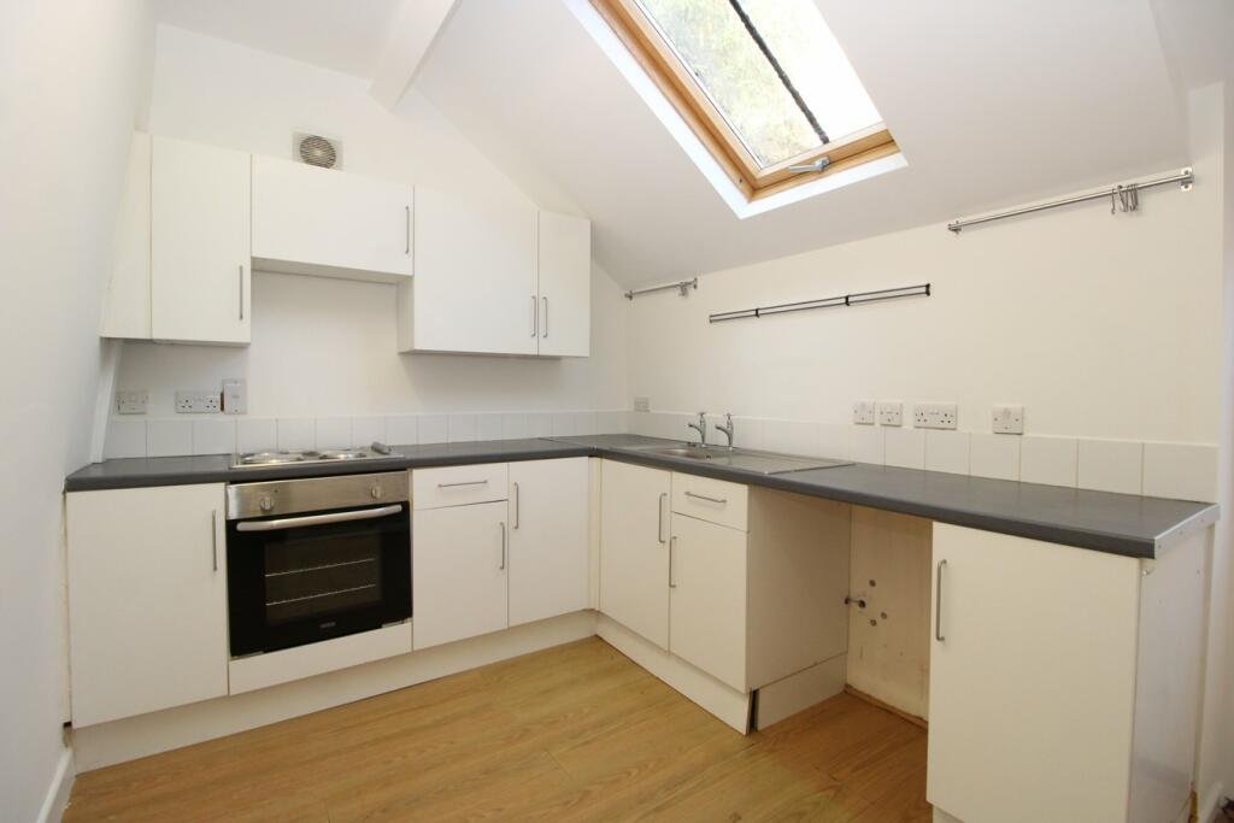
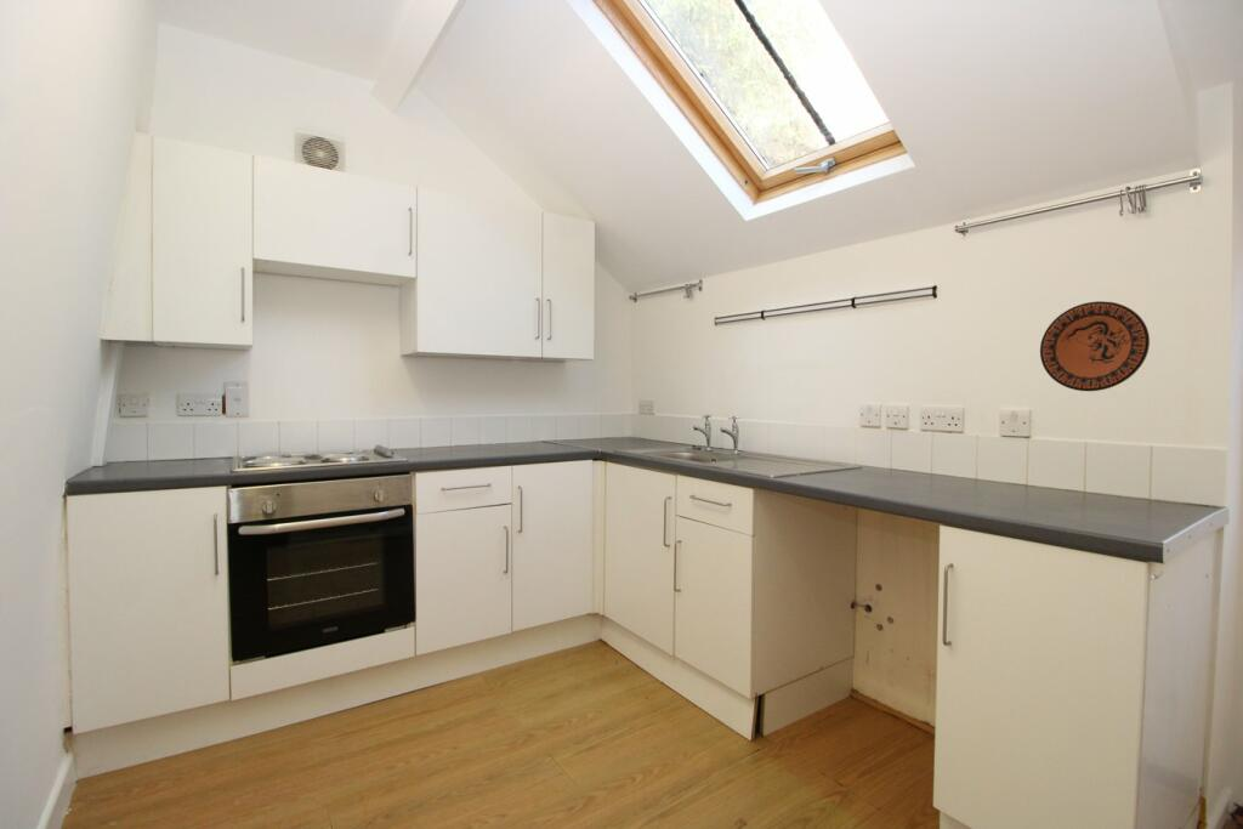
+ decorative plate [1039,300,1151,392]
